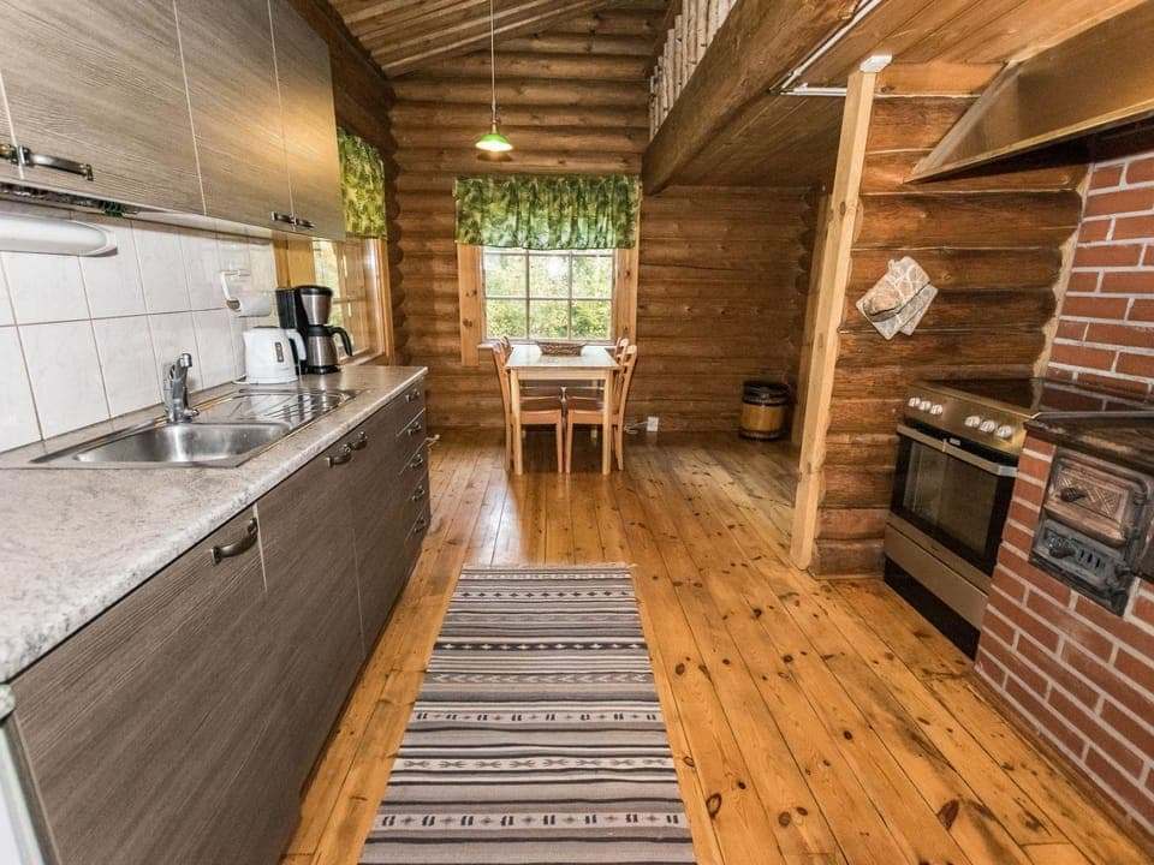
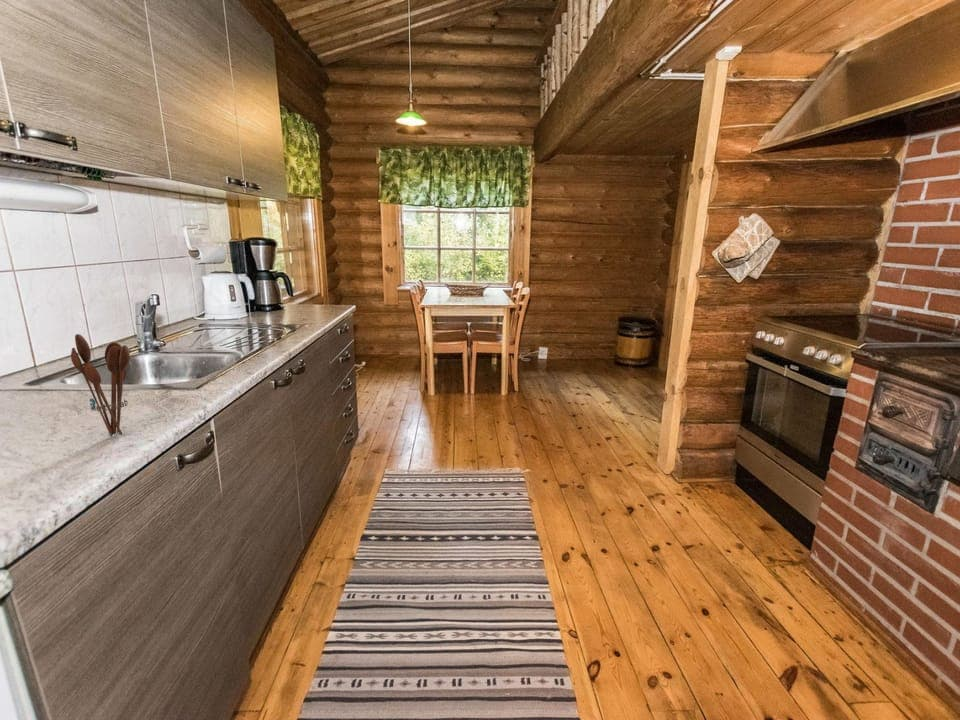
+ utensil holder [70,333,131,438]
